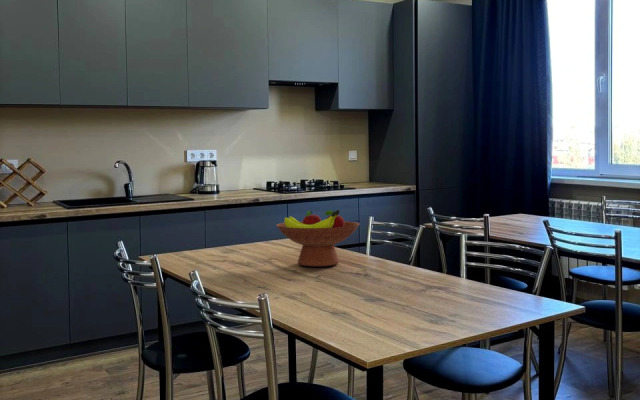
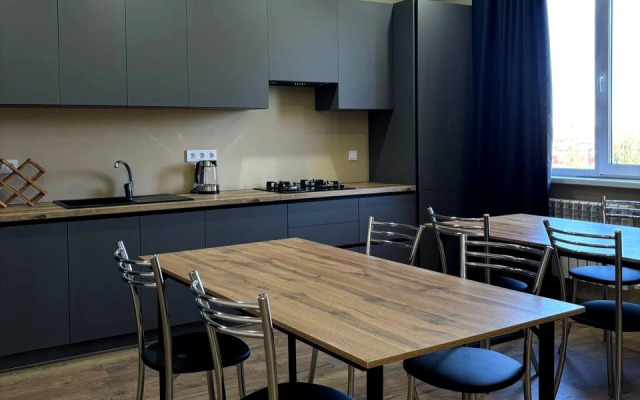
- fruit bowl [275,209,361,267]
